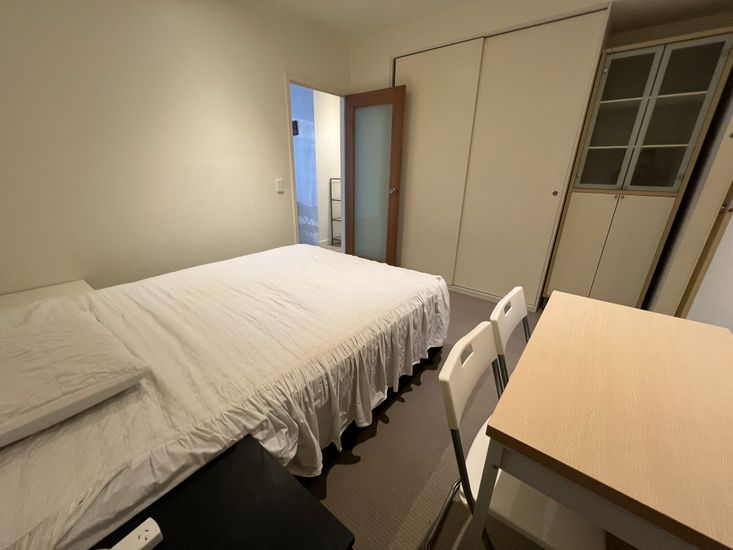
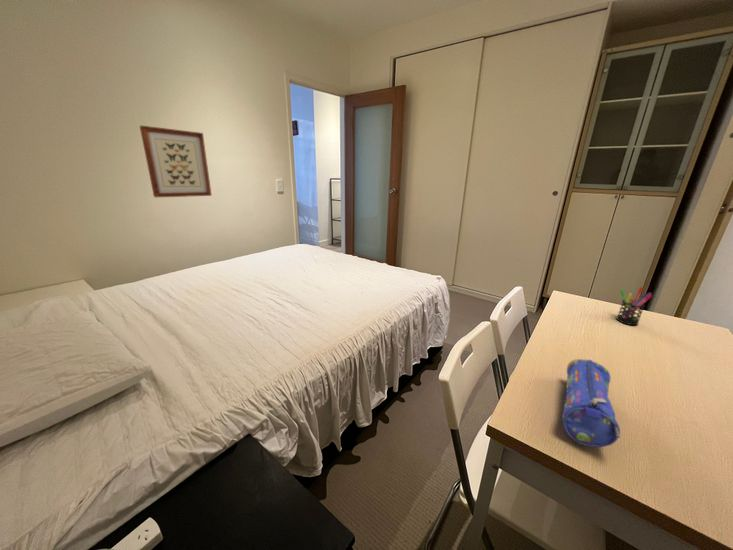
+ pen holder [615,286,653,326]
+ wall art [139,125,213,198]
+ pencil case [561,358,621,448]
